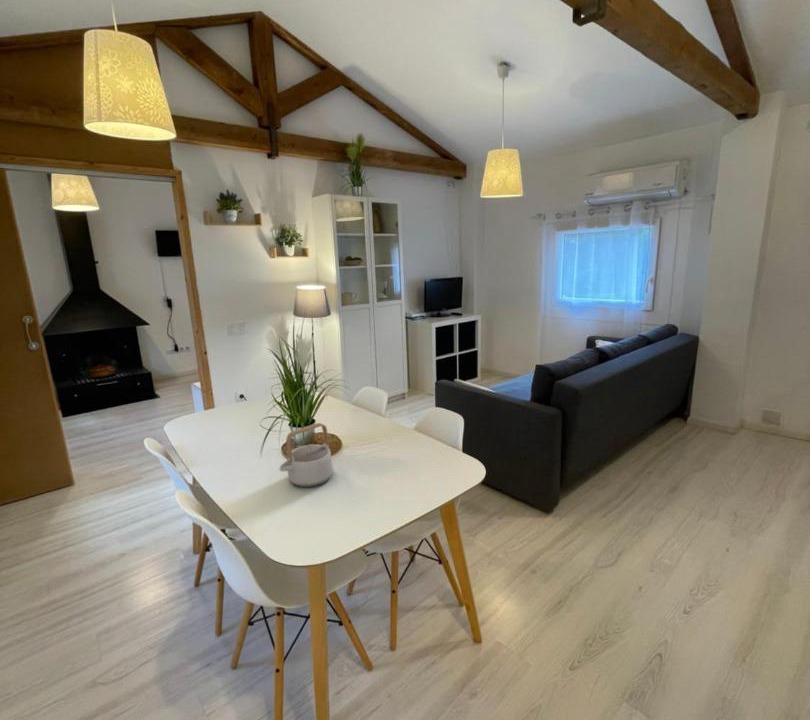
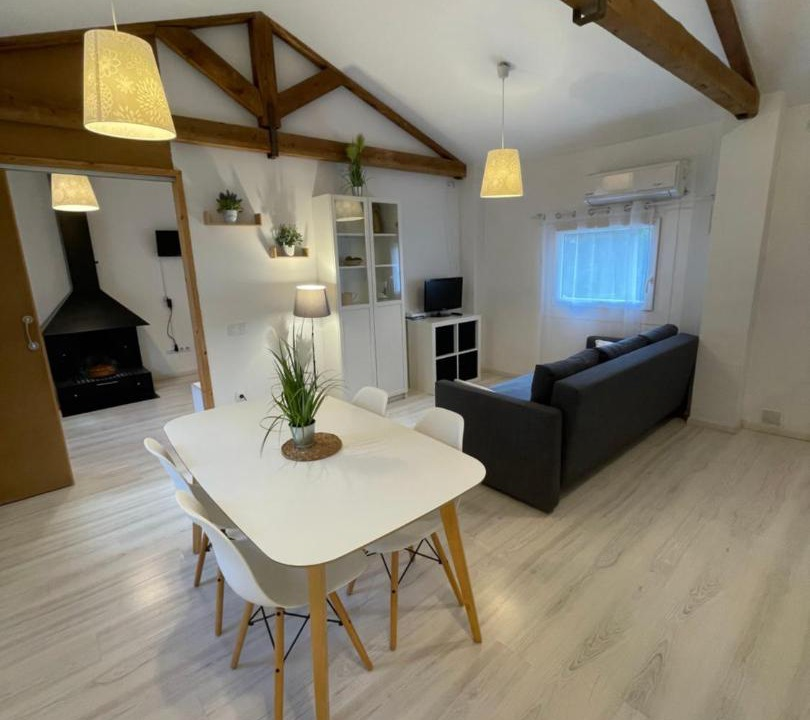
- teapot [279,422,334,488]
